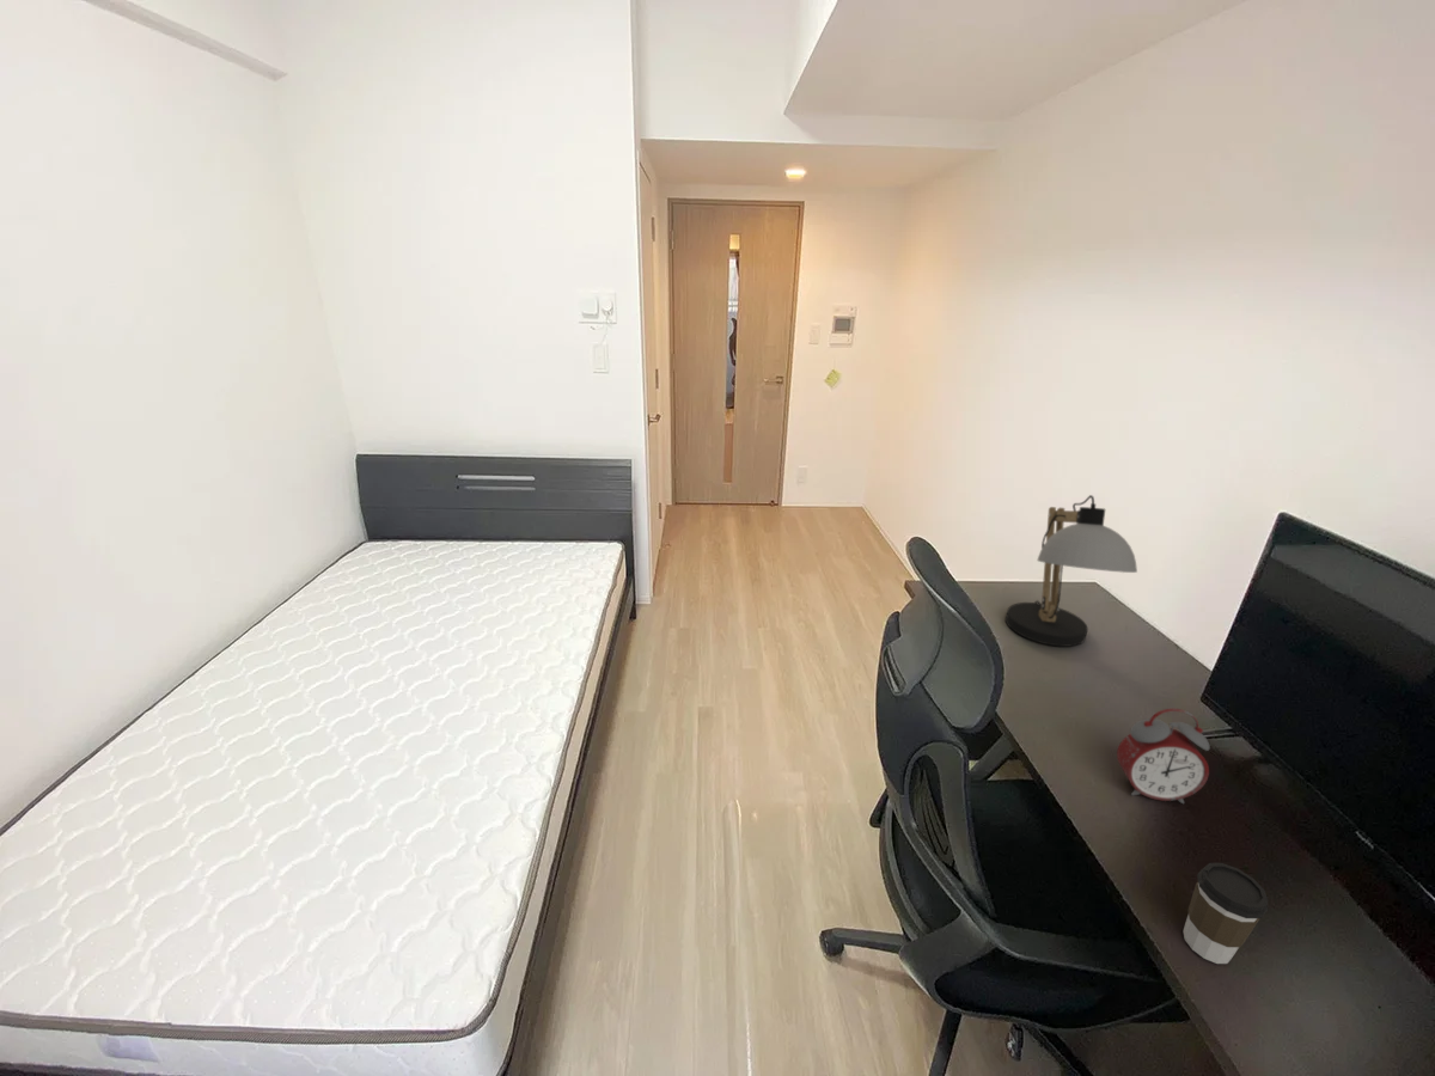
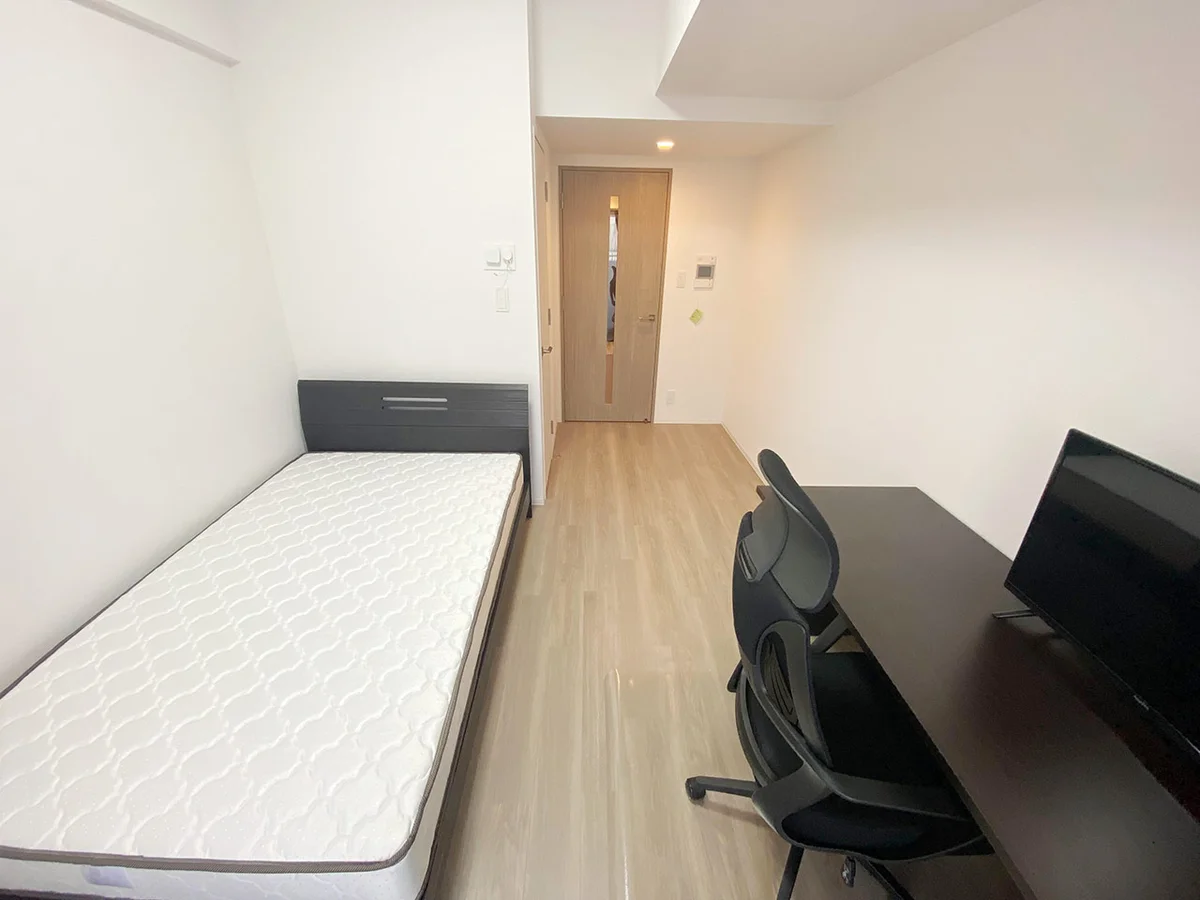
- coffee cup [1181,862,1270,965]
- desk lamp [1004,494,1138,648]
- alarm clock [1116,708,1211,805]
